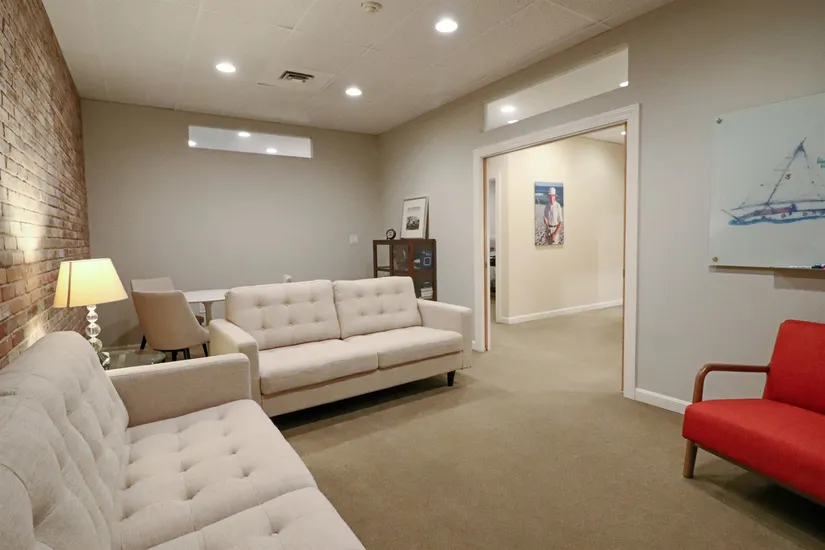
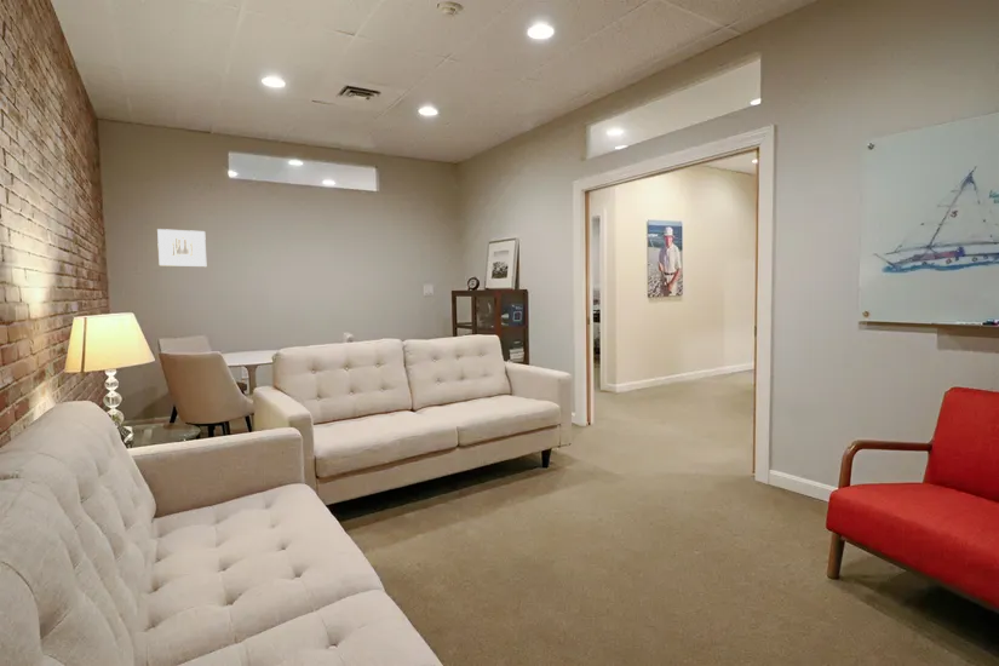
+ wall art [156,228,207,268]
